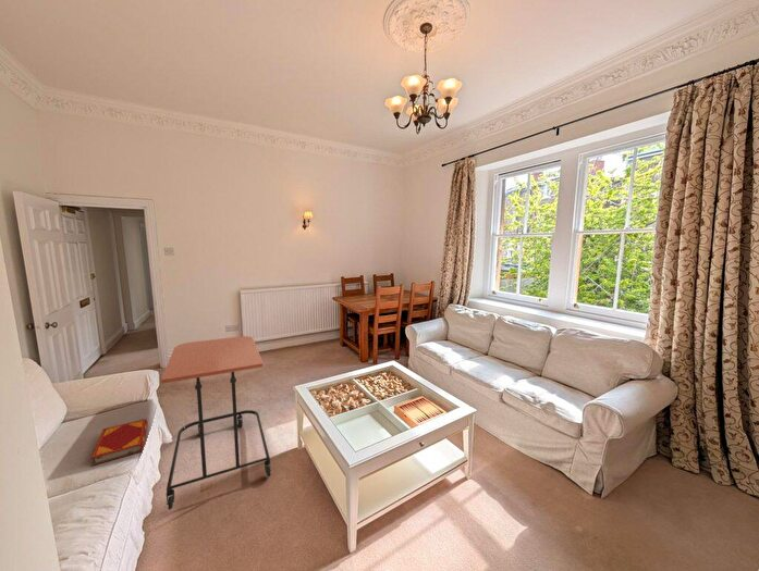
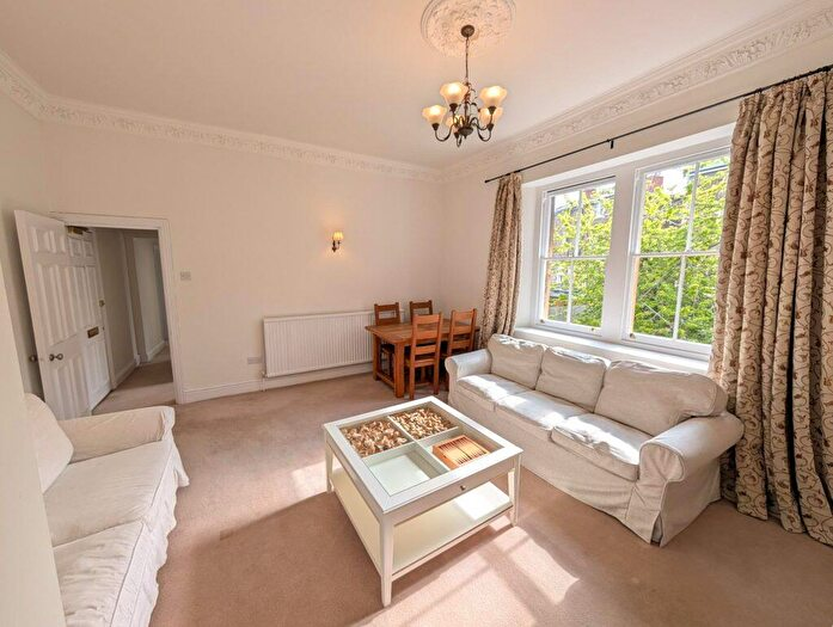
- side table [160,335,272,510]
- hardback book [89,418,148,467]
